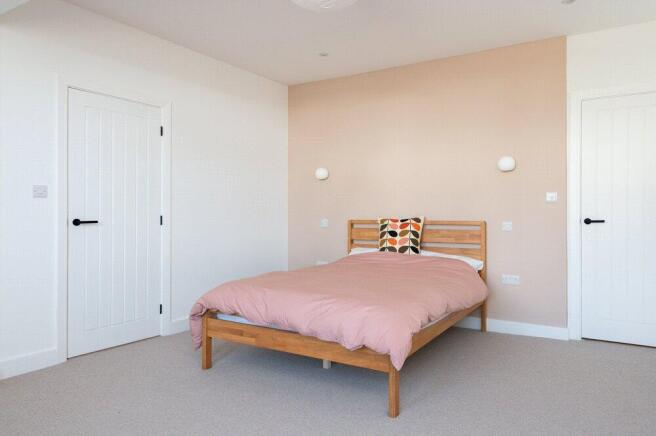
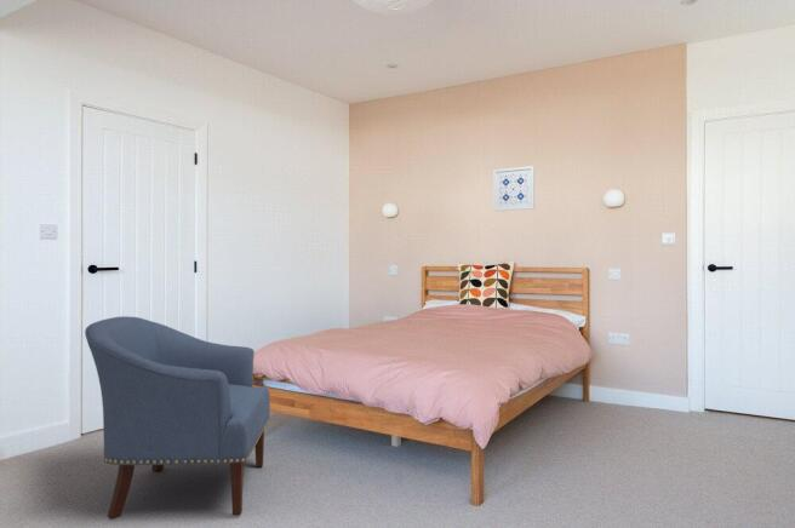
+ wall art [492,165,536,212]
+ chair [84,315,271,521]
